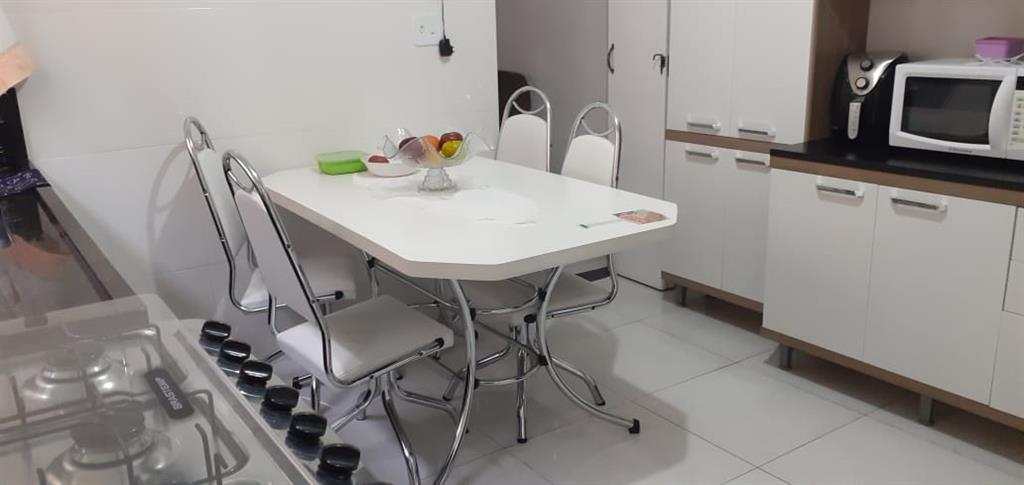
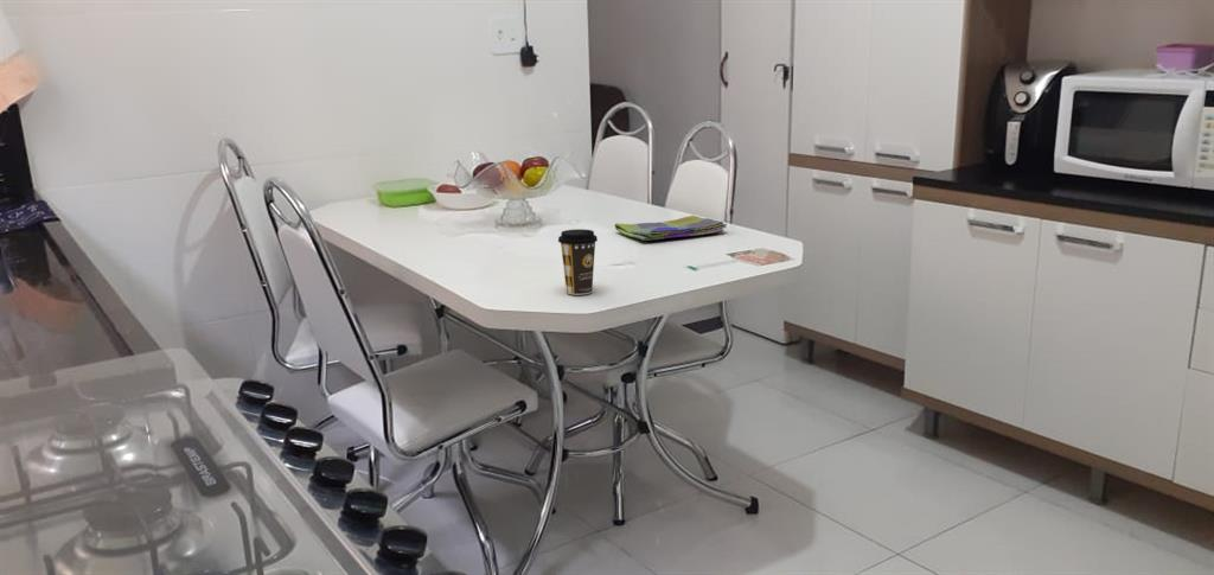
+ coffee cup [557,228,599,296]
+ dish towel [614,215,728,242]
